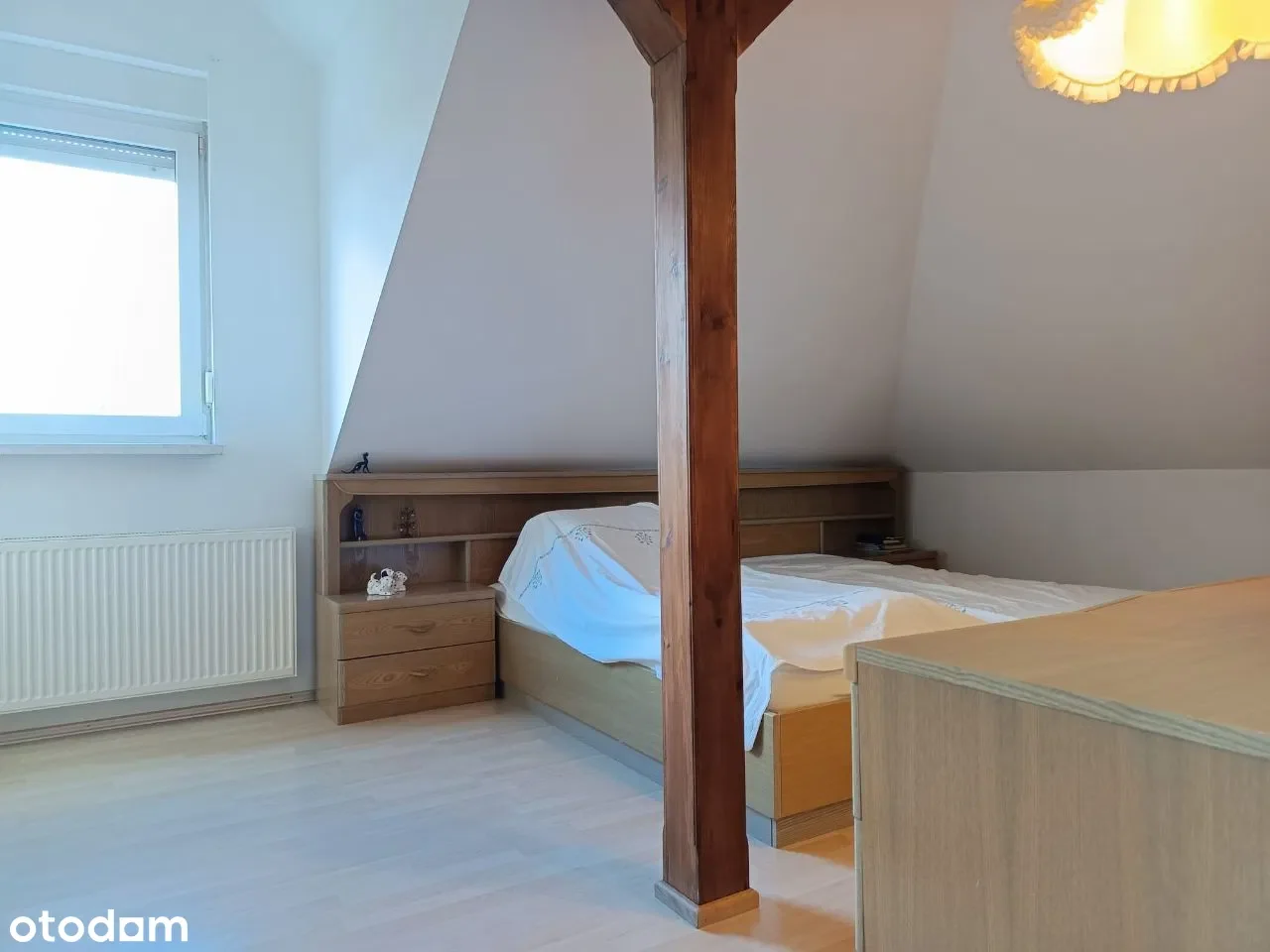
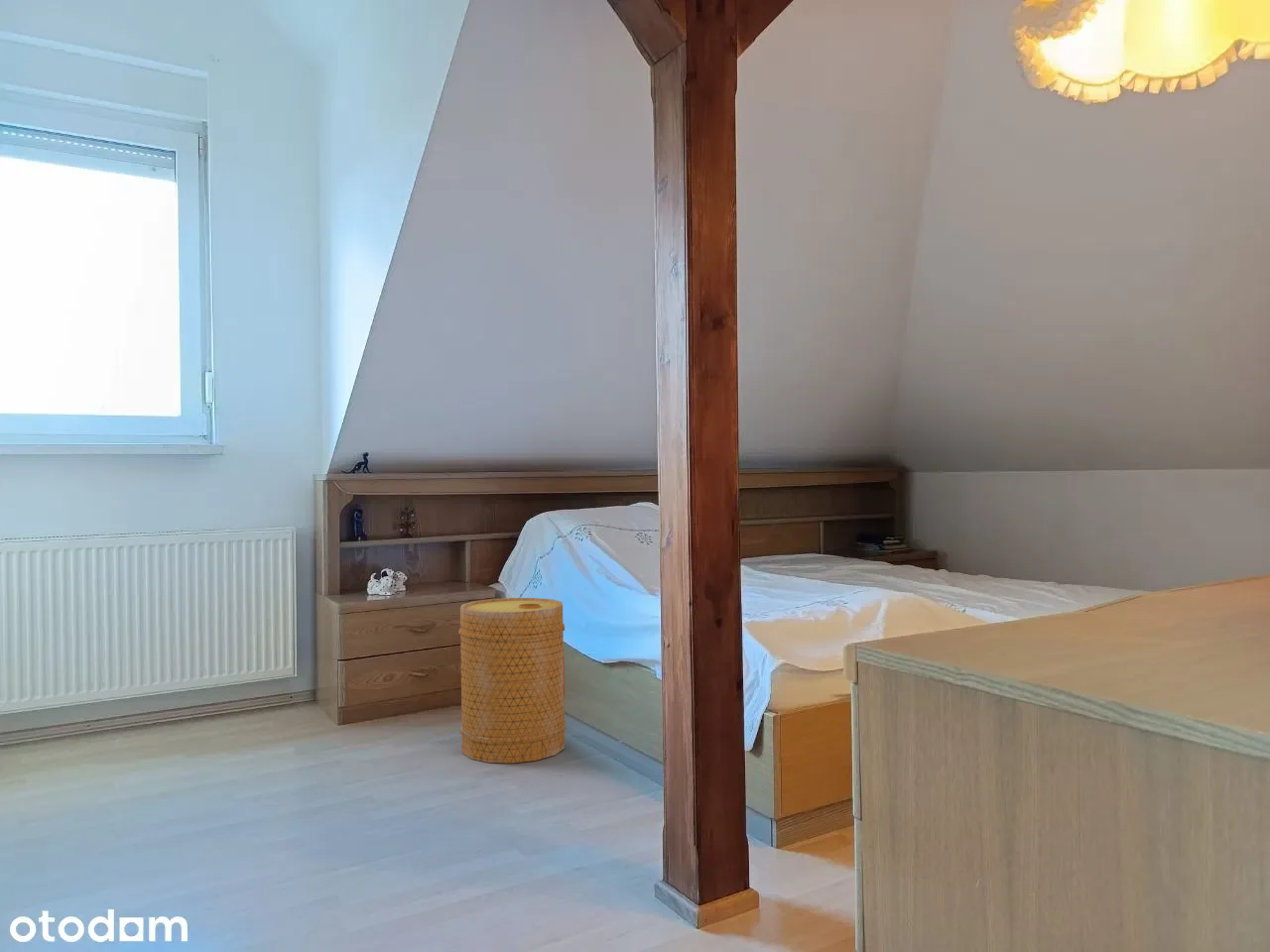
+ basket [457,597,568,765]
